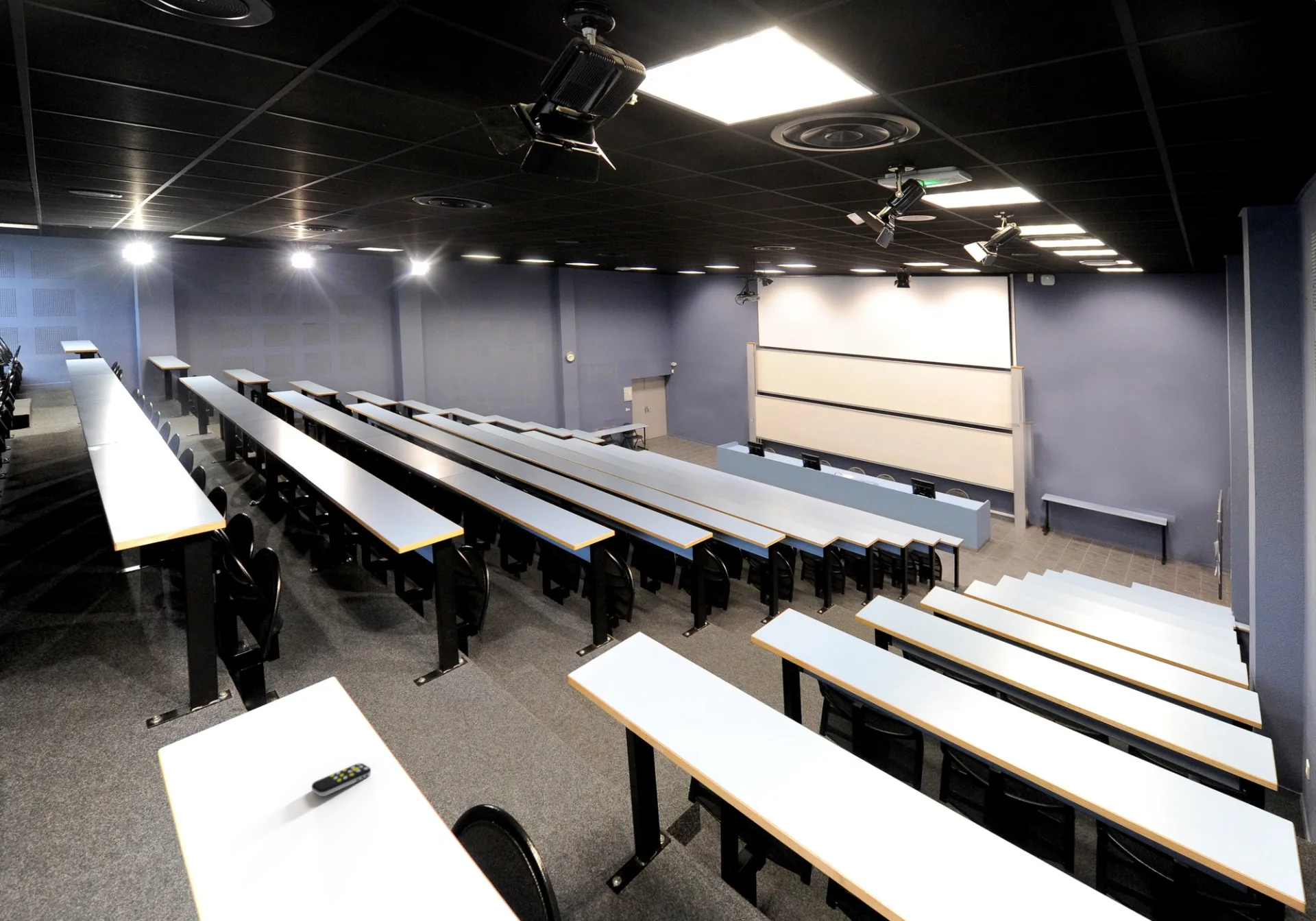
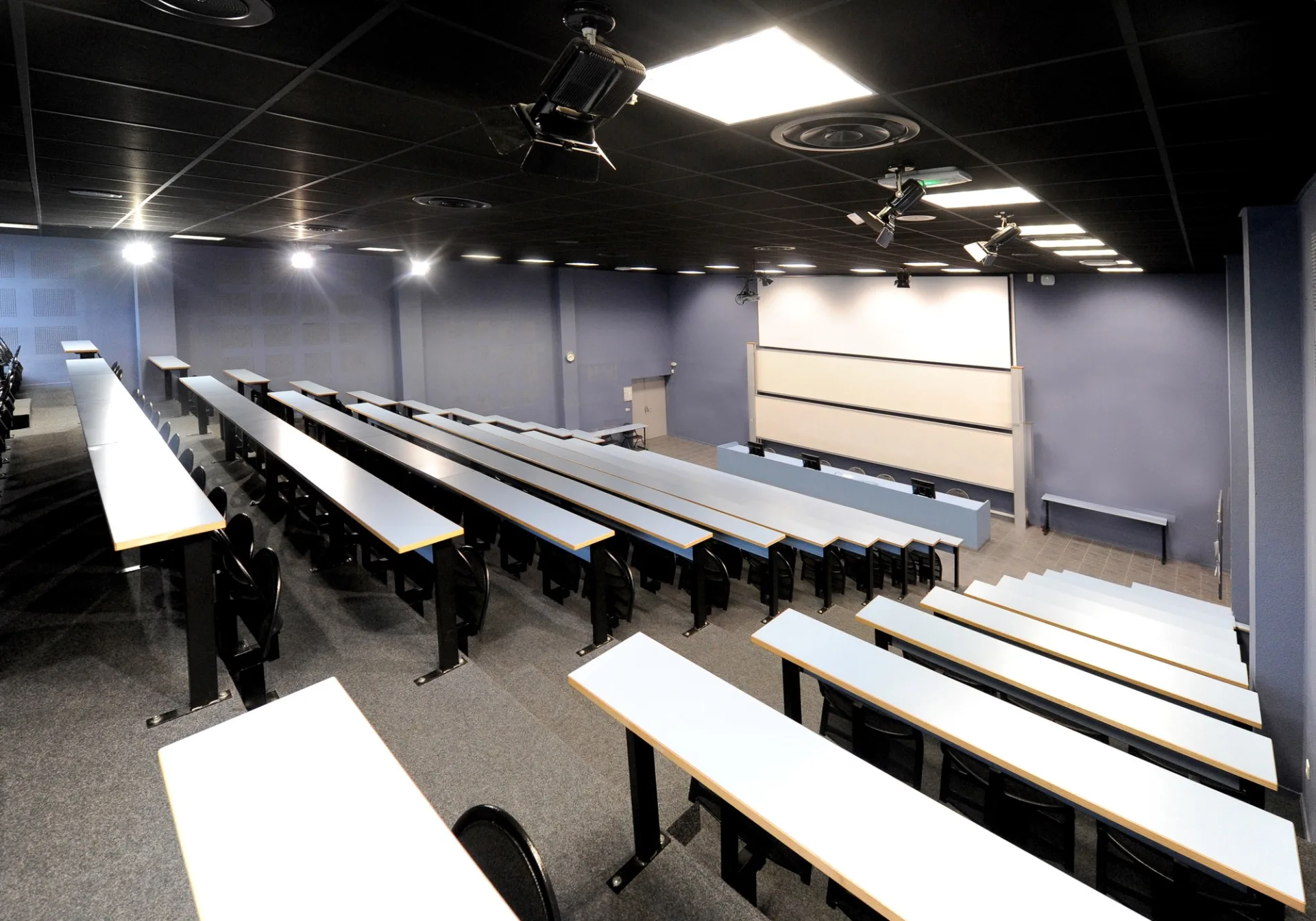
- remote control [311,762,371,797]
